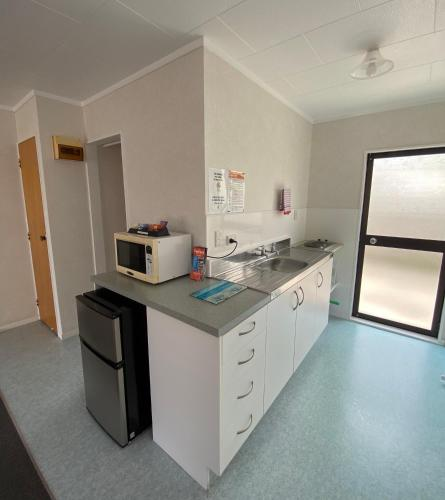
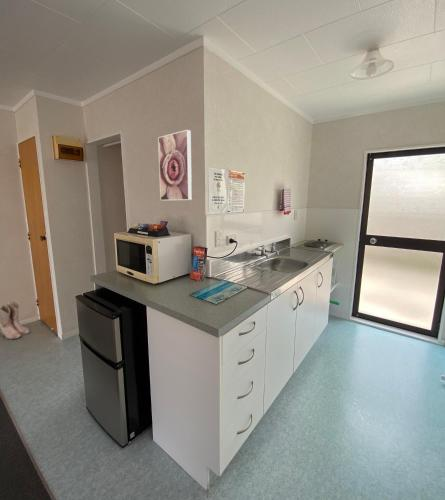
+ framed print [157,129,193,201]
+ boots [0,300,31,340]
